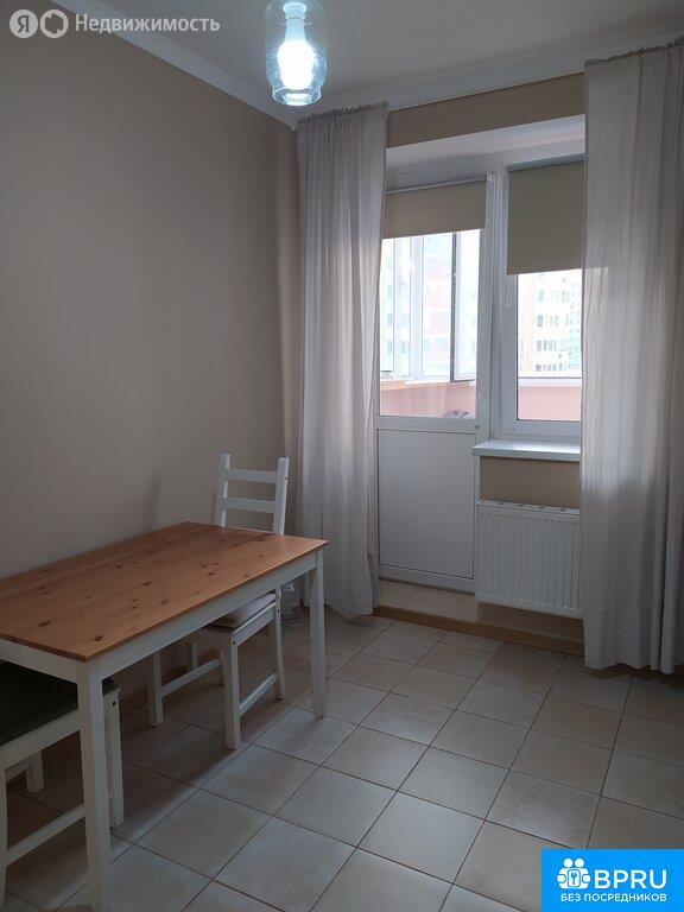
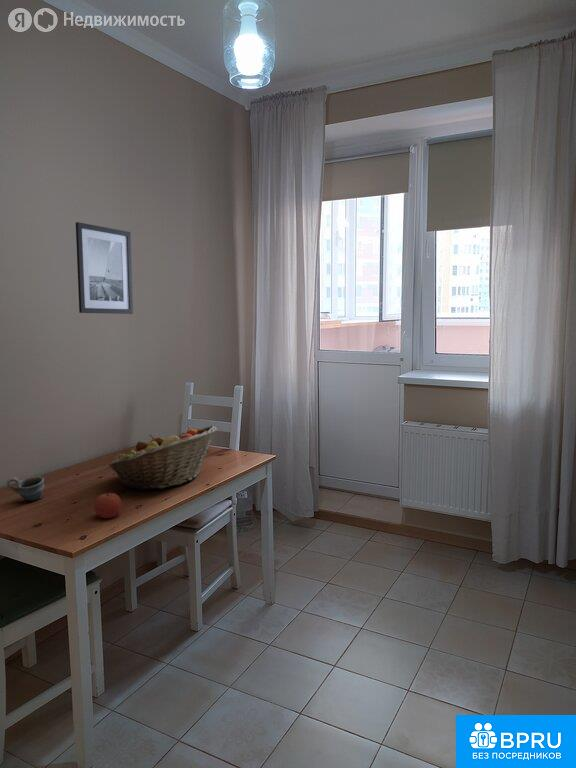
+ fruit basket [107,425,218,491]
+ wall art [75,221,134,315]
+ cup [5,475,45,502]
+ apple [93,488,123,519]
